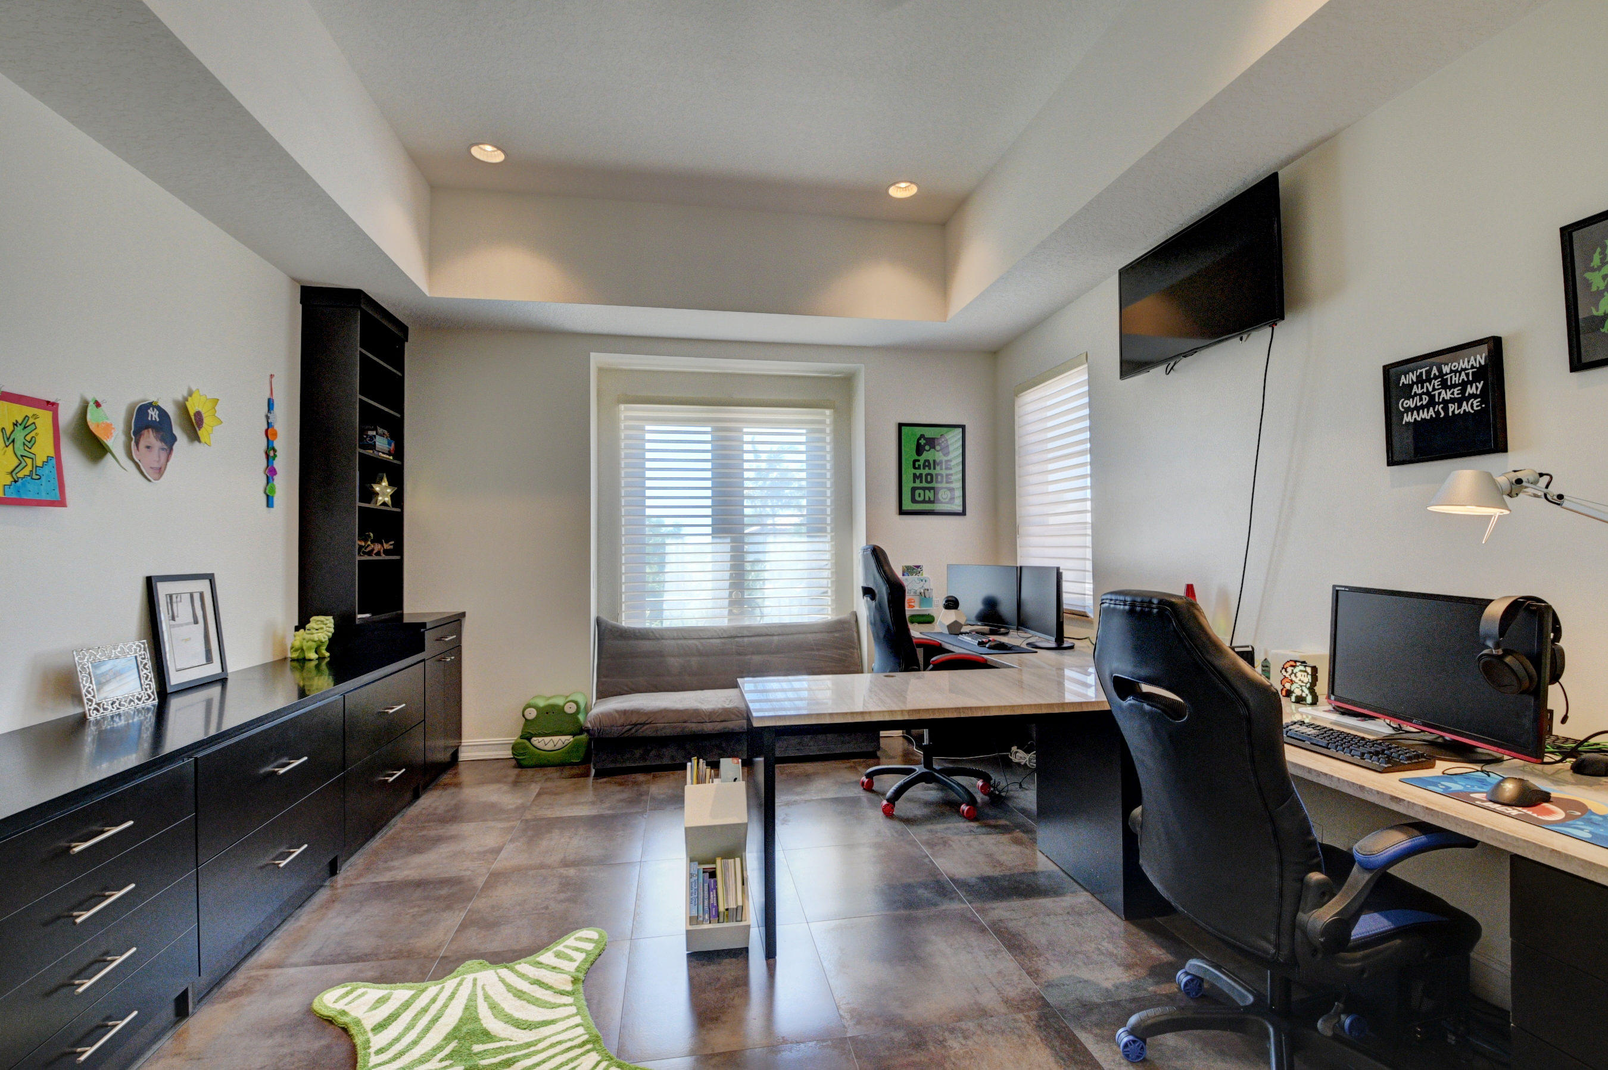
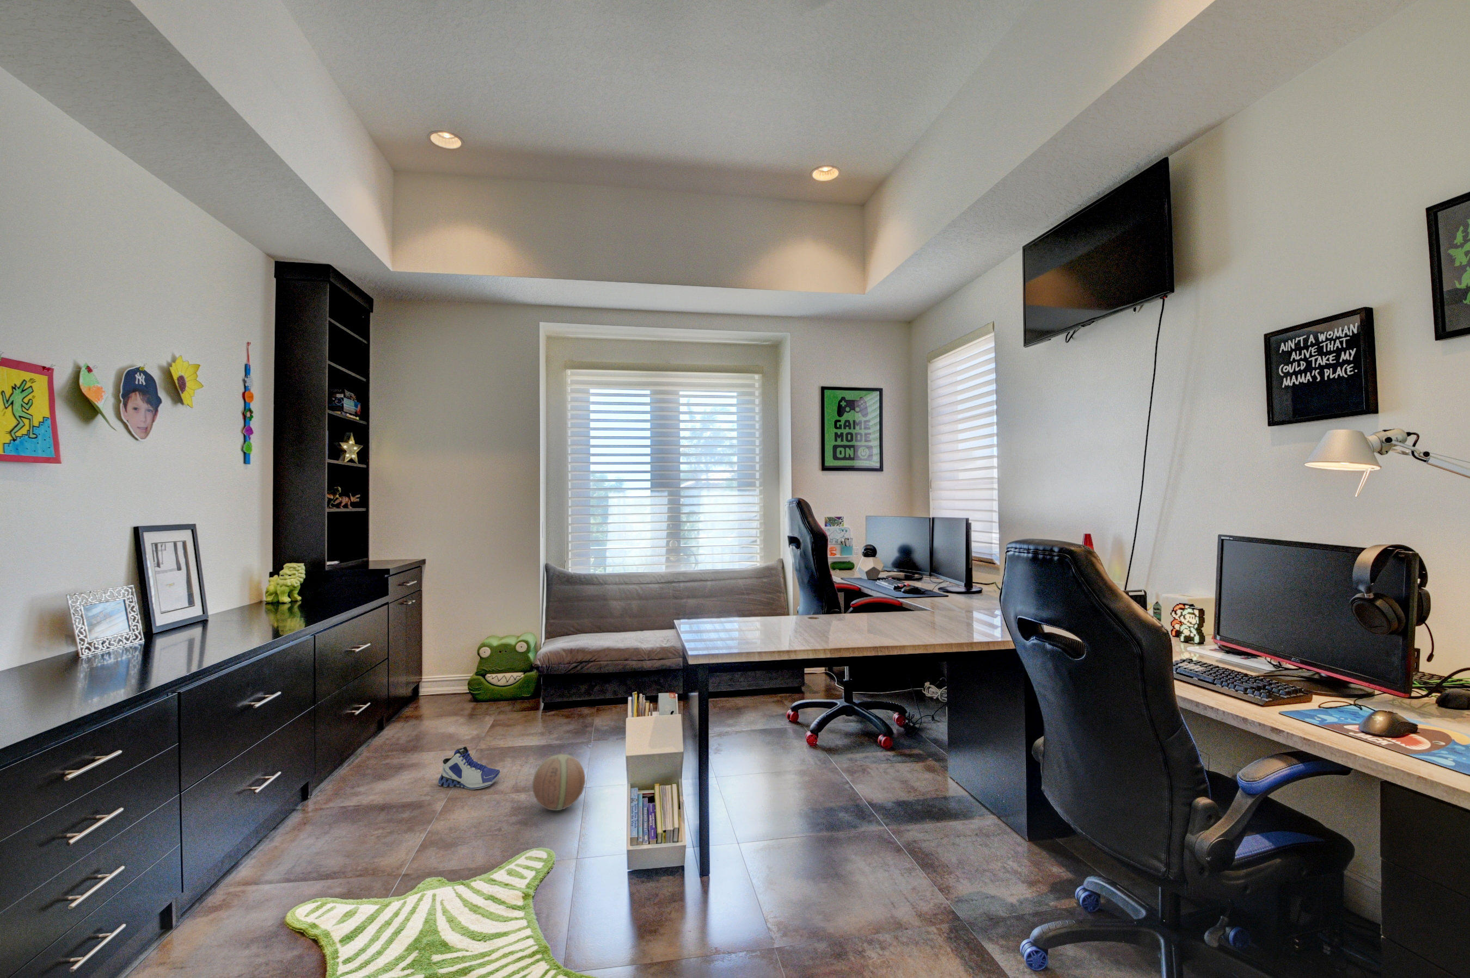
+ sneaker [438,747,501,790]
+ ball [532,753,585,811]
